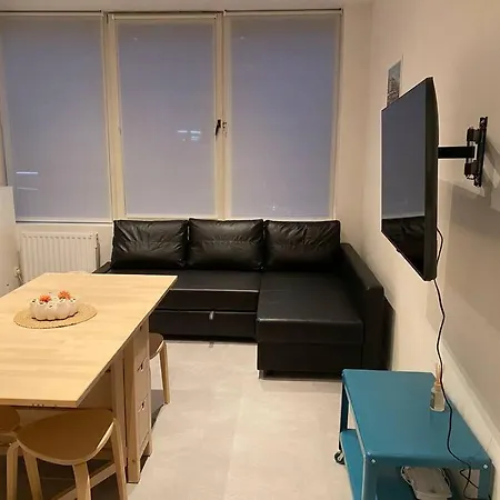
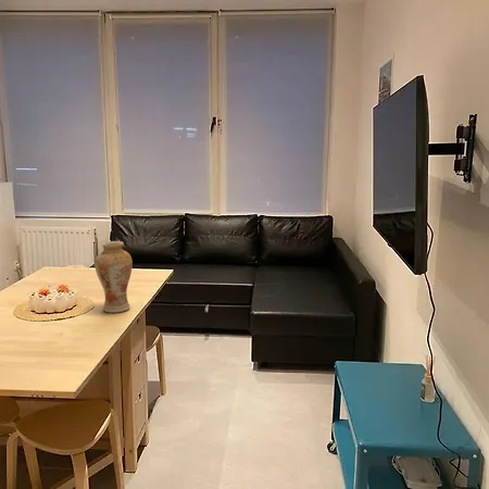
+ vase [93,240,134,314]
